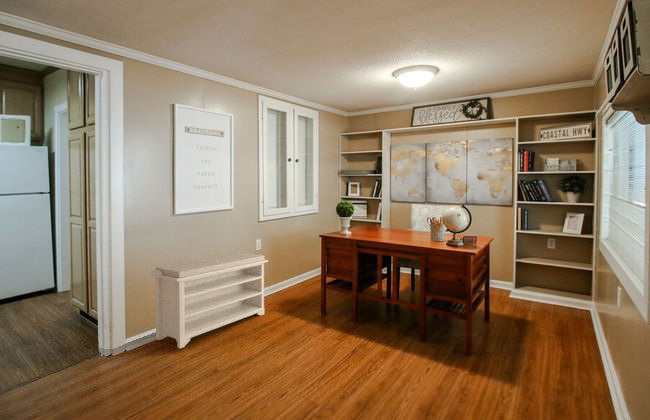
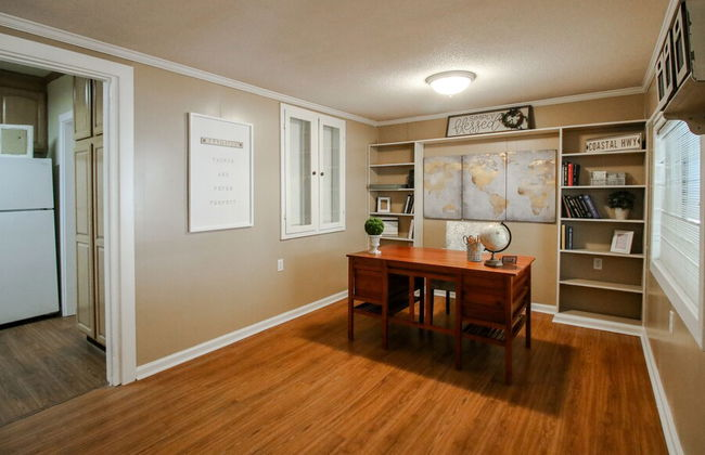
- bench [150,252,269,349]
